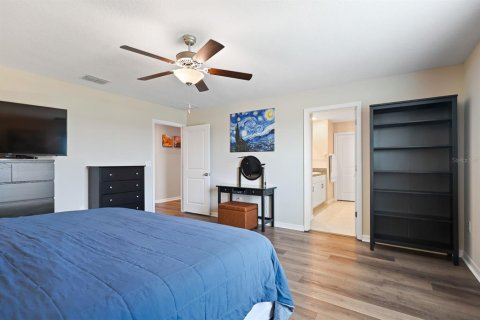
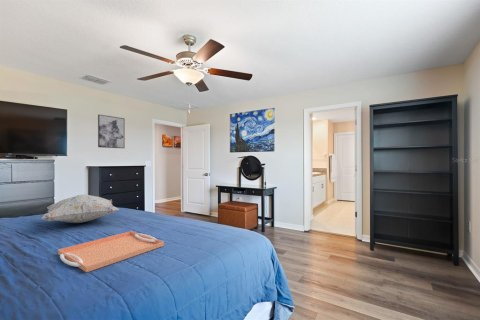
+ serving tray [57,230,165,273]
+ wall art [97,114,126,149]
+ decorative pillow [40,193,120,224]
